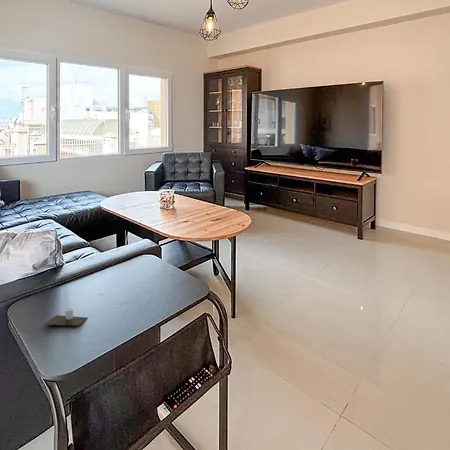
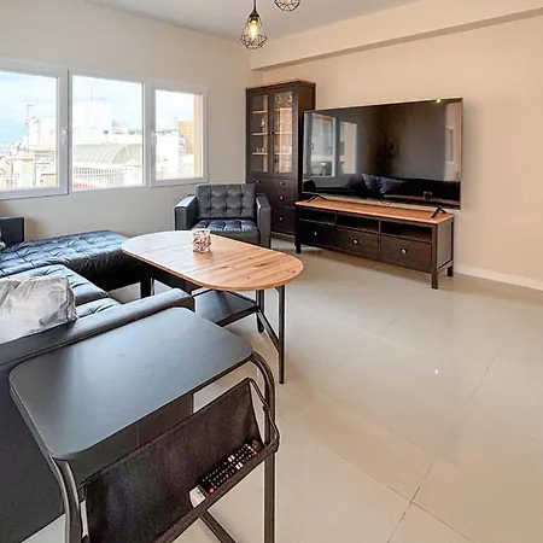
- cup [43,308,88,326]
